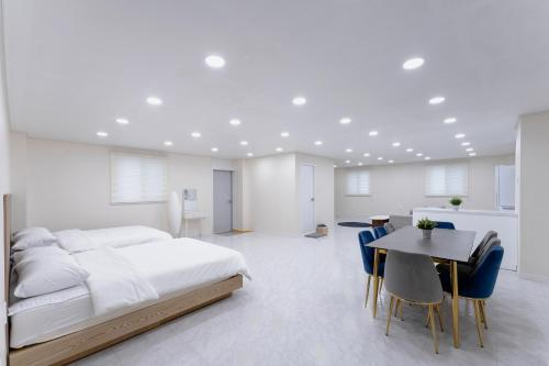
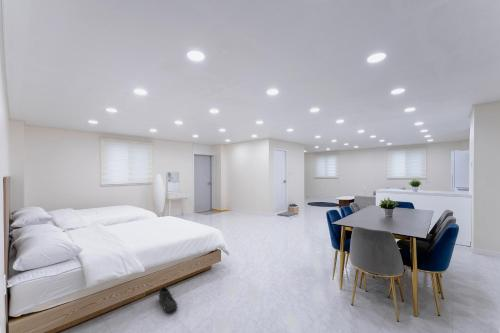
+ arctic [155,286,178,313]
